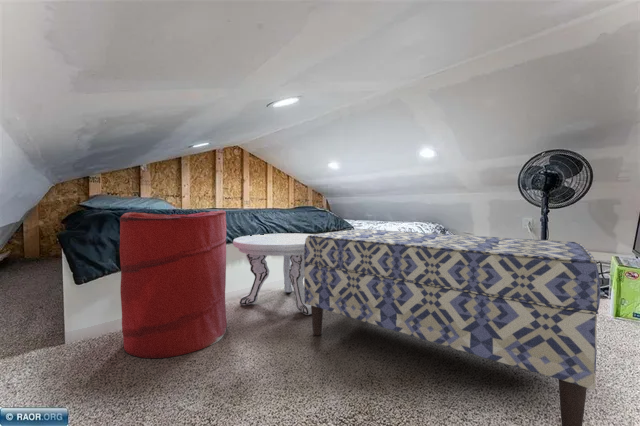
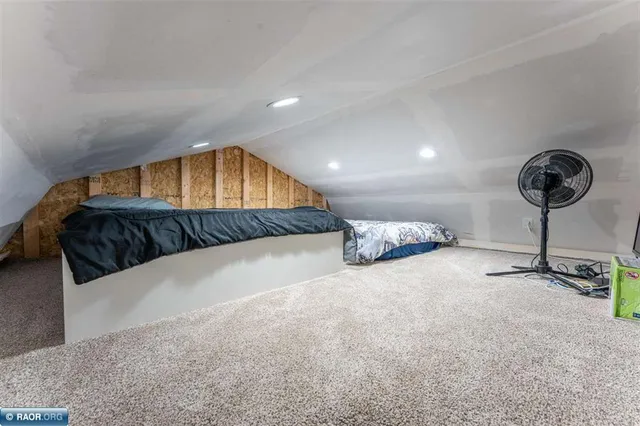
- bench [303,228,601,426]
- side table [232,232,315,316]
- laundry hamper [119,209,228,359]
